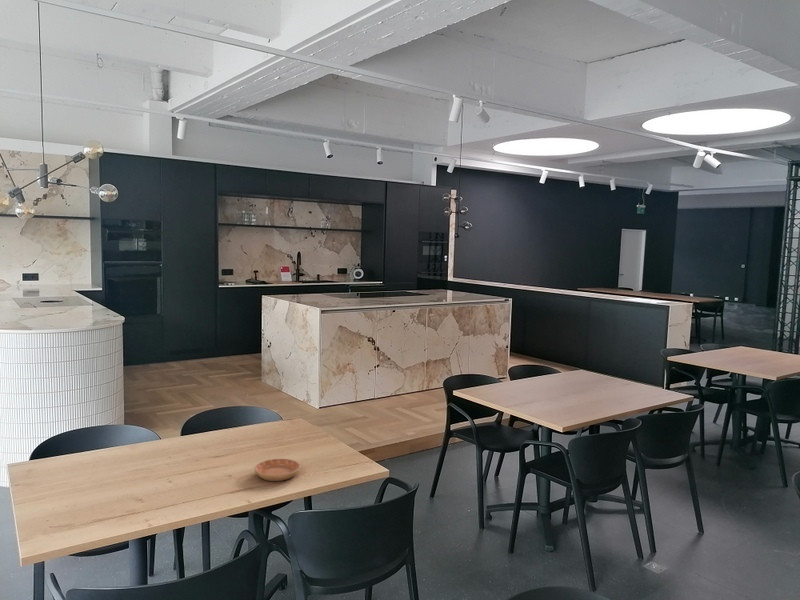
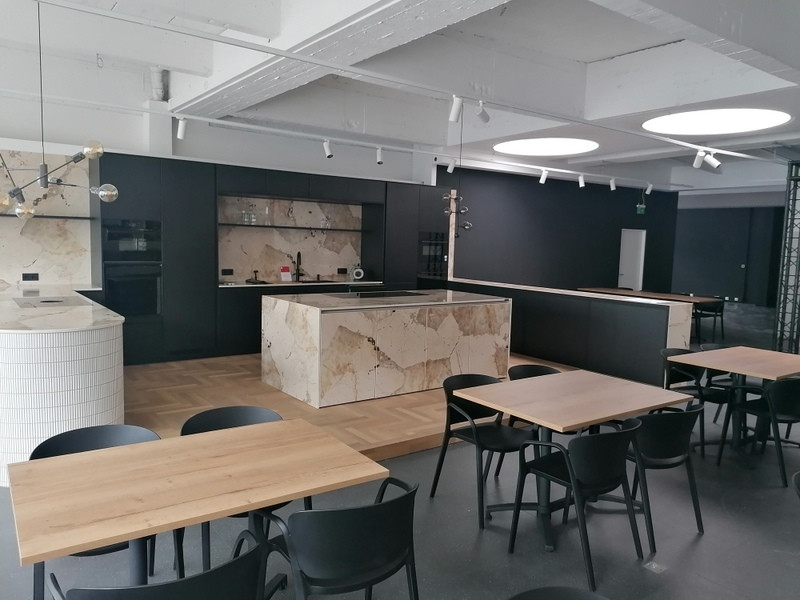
- saucer [254,458,301,482]
